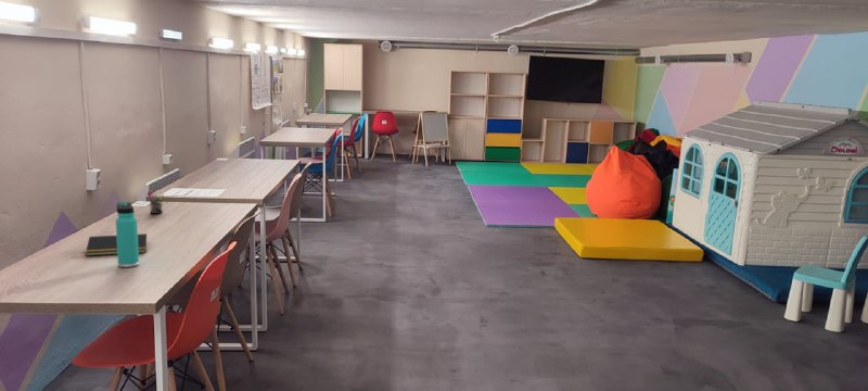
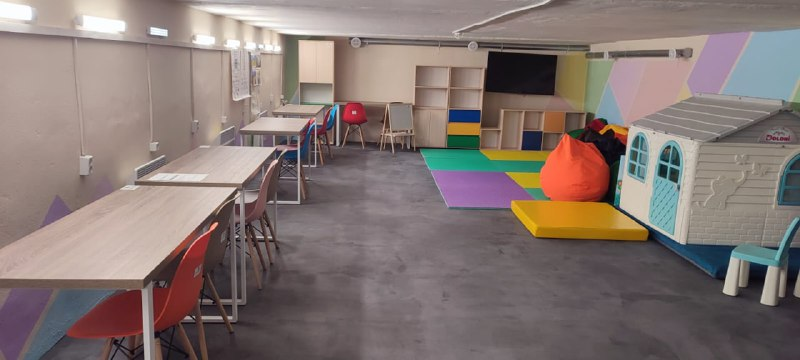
- notepad [85,232,148,257]
- thermos bottle [115,201,140,268]
- pen holder [145,189,165,215]
